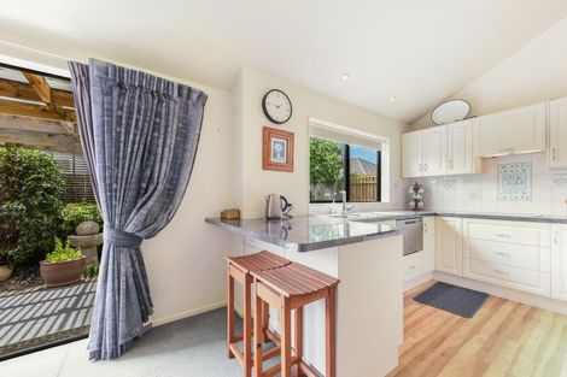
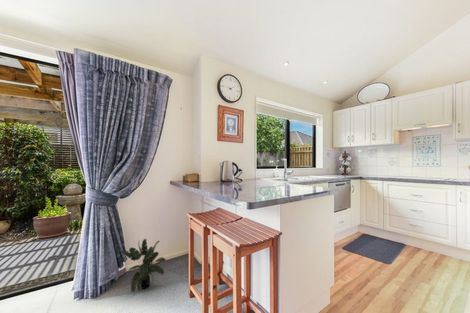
+ potted plant [119,238,167,292]
